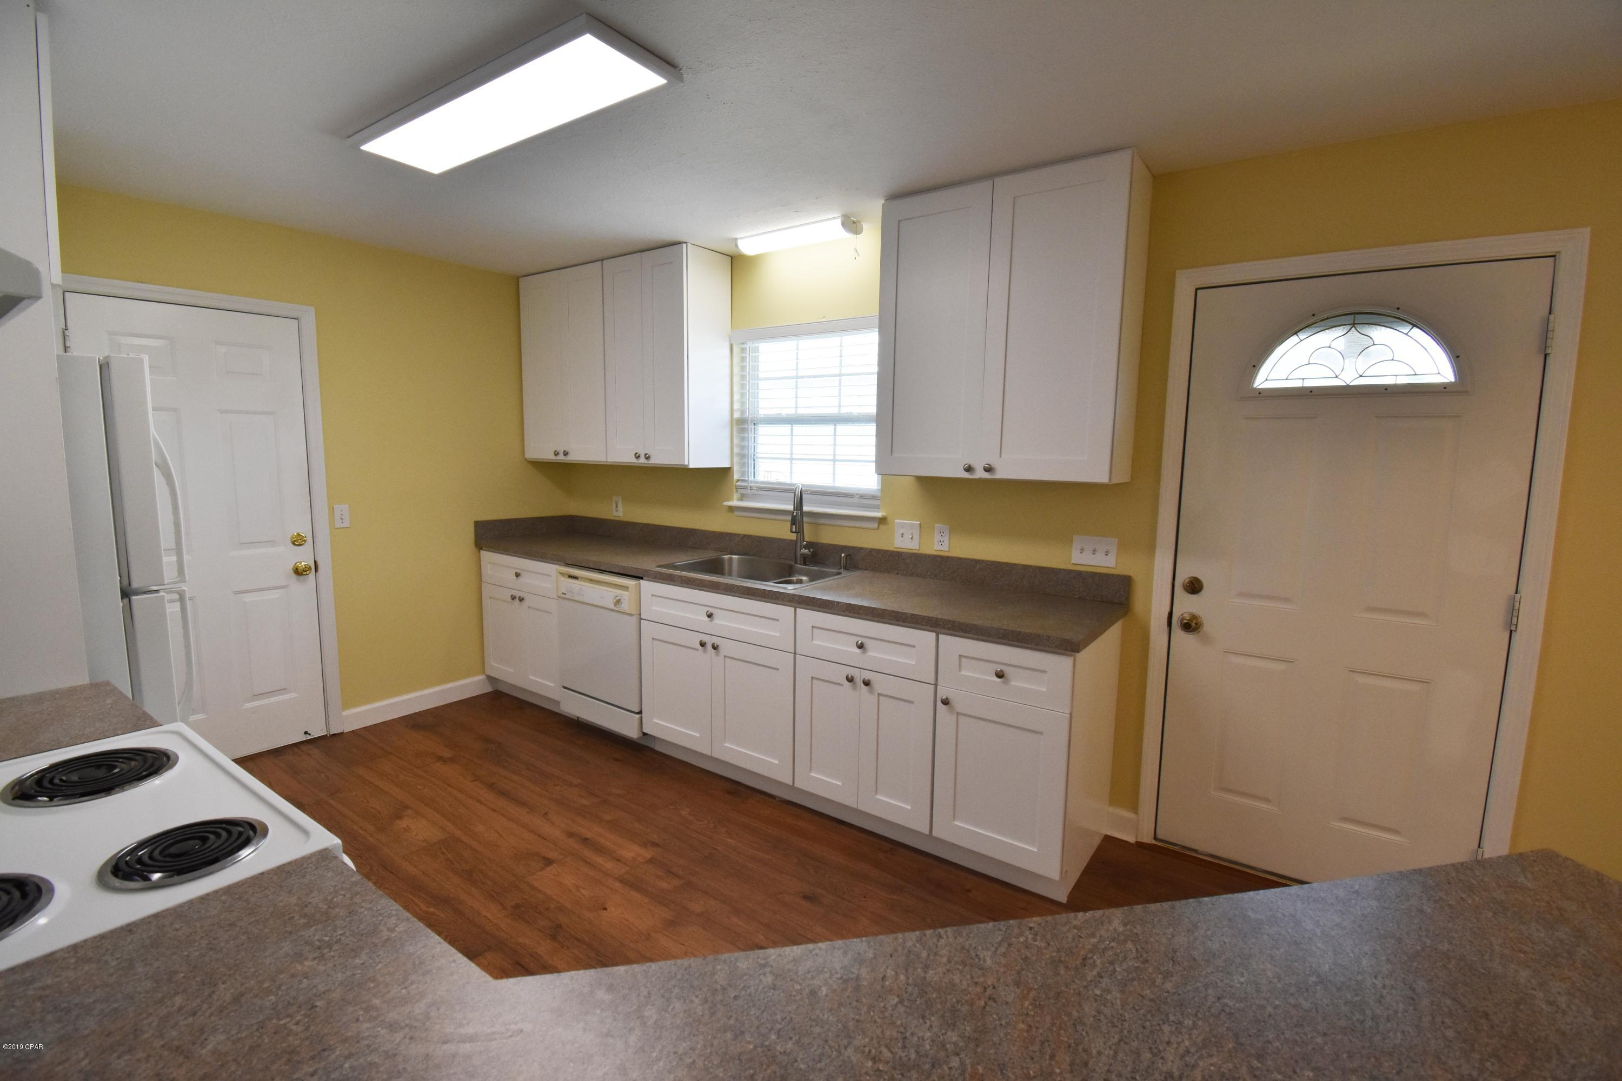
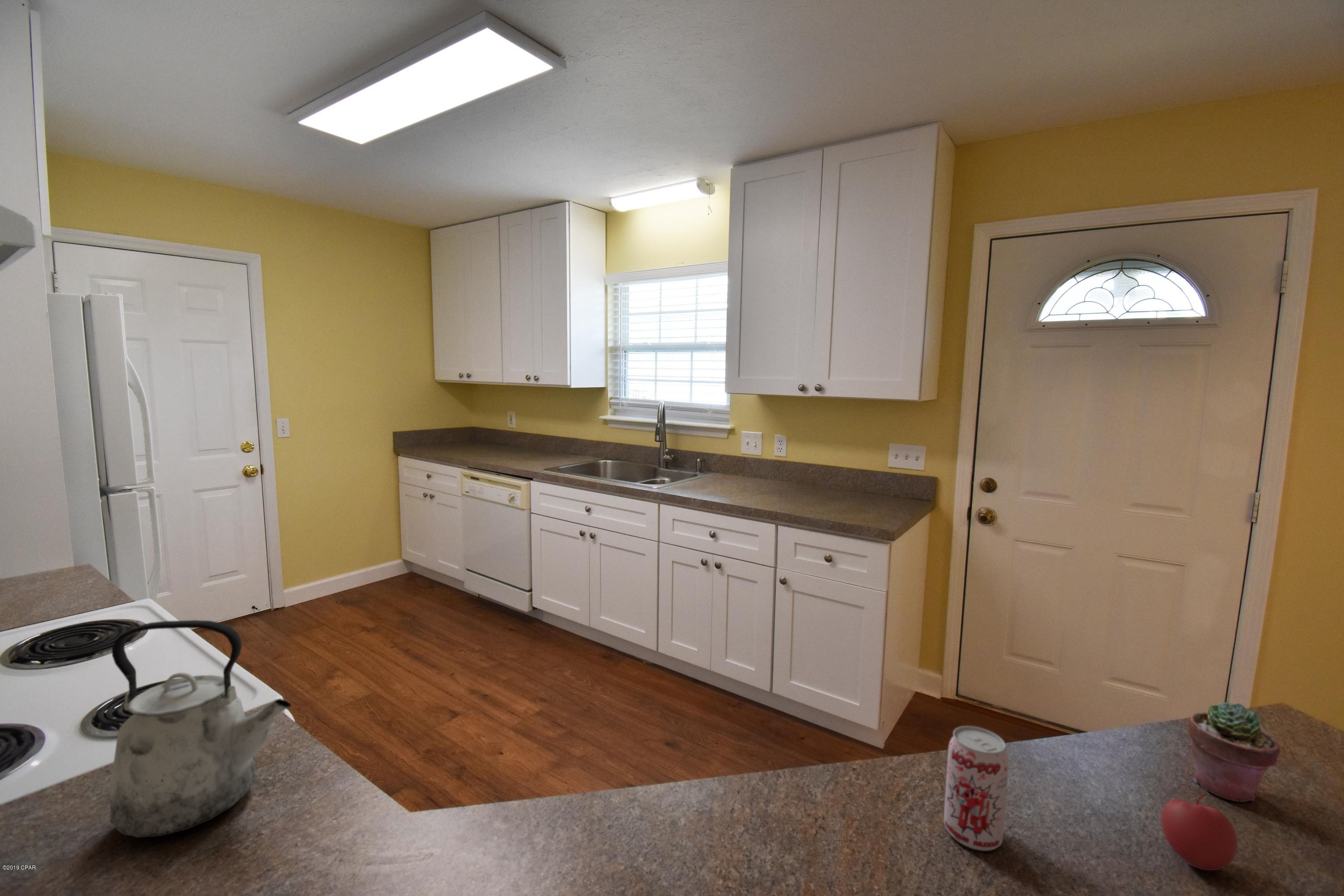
+ potted succulent [1188,702,1281,802]
+ beverage can [943,725,1009,851]
+ kettle [109,620,292,838]
+ apple [1160,792,1238,871]
